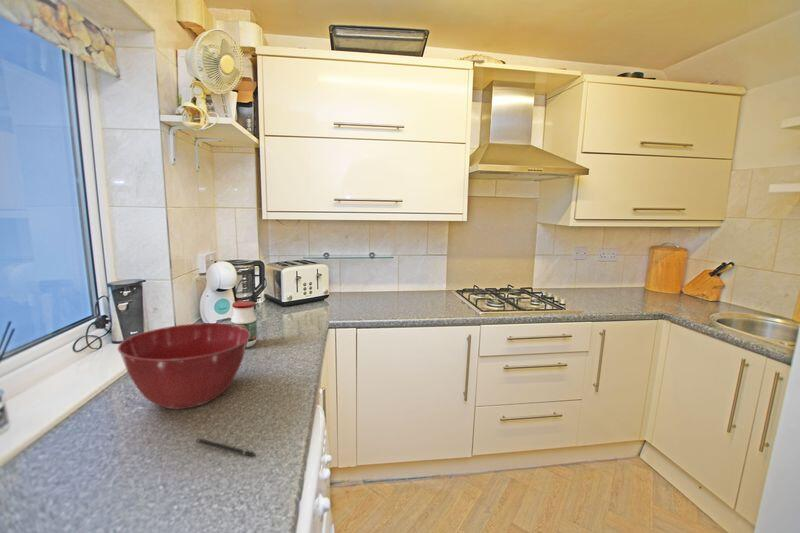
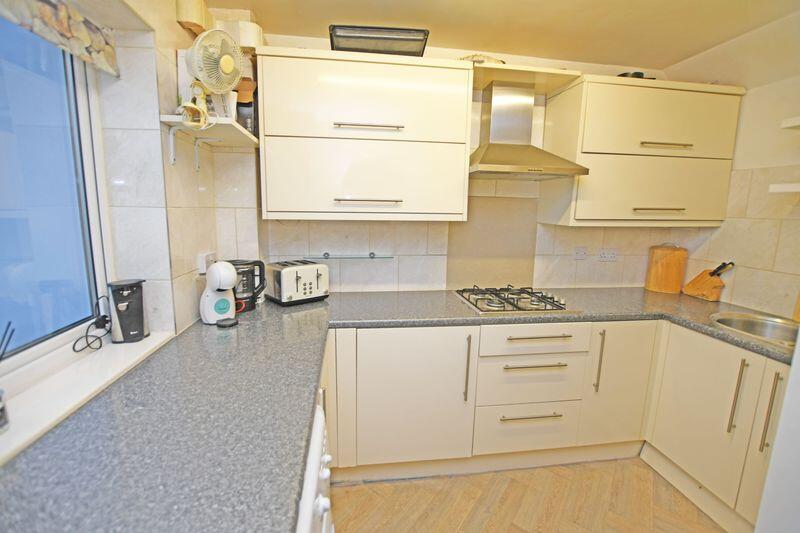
- pen [195,437,258,457]
- jar [230,300,258,349]
- mixing bowl [117,322,250,410]
